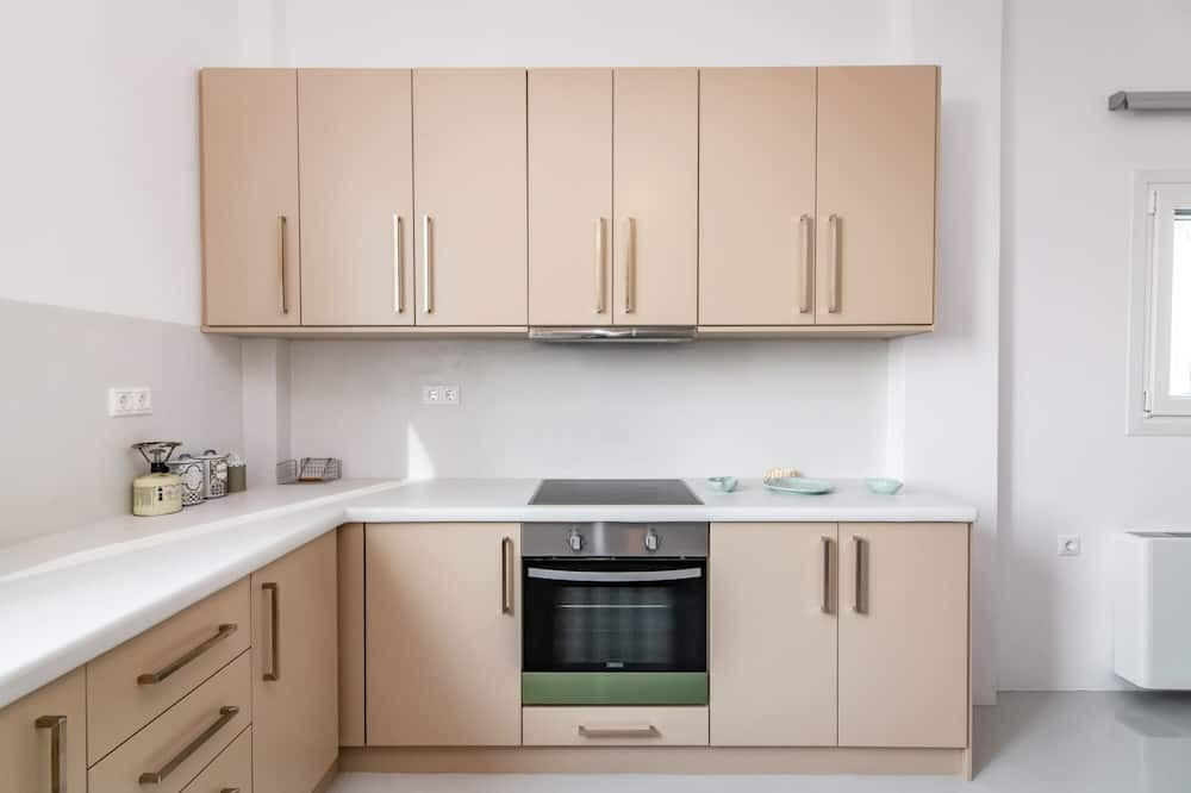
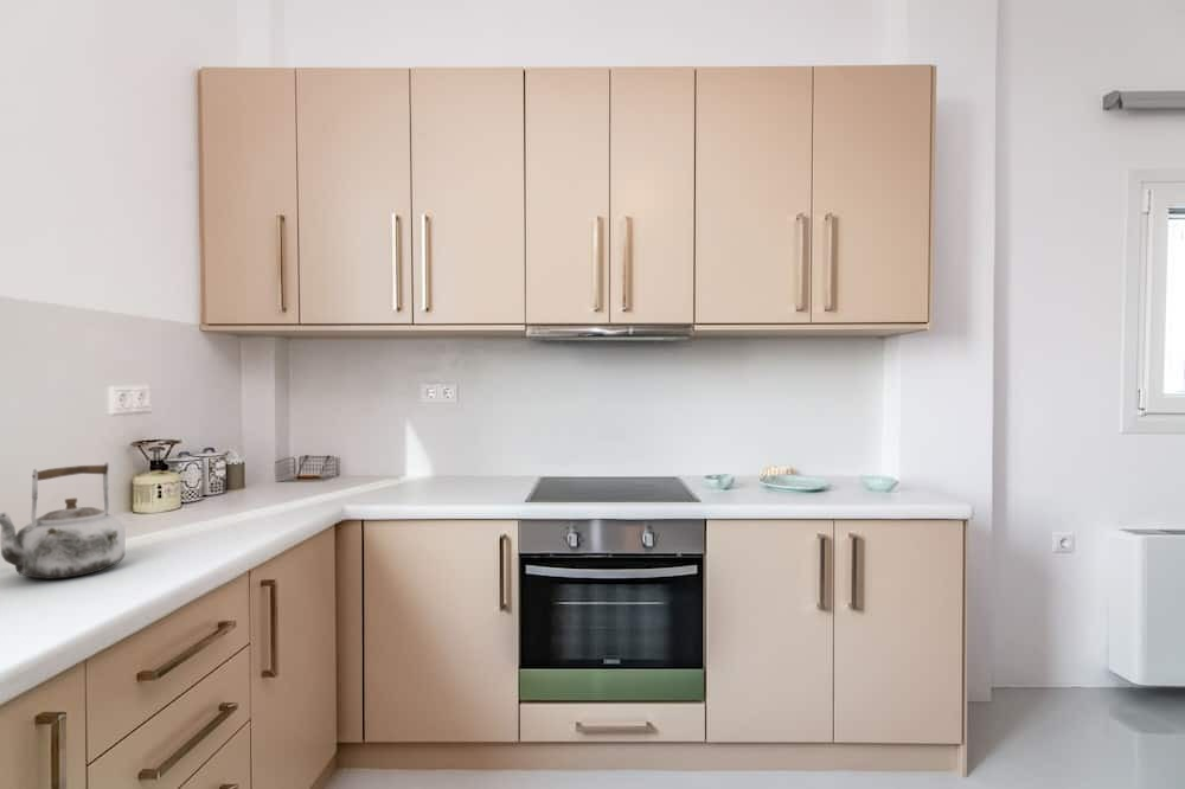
+ kettle [0,461,127,579]
